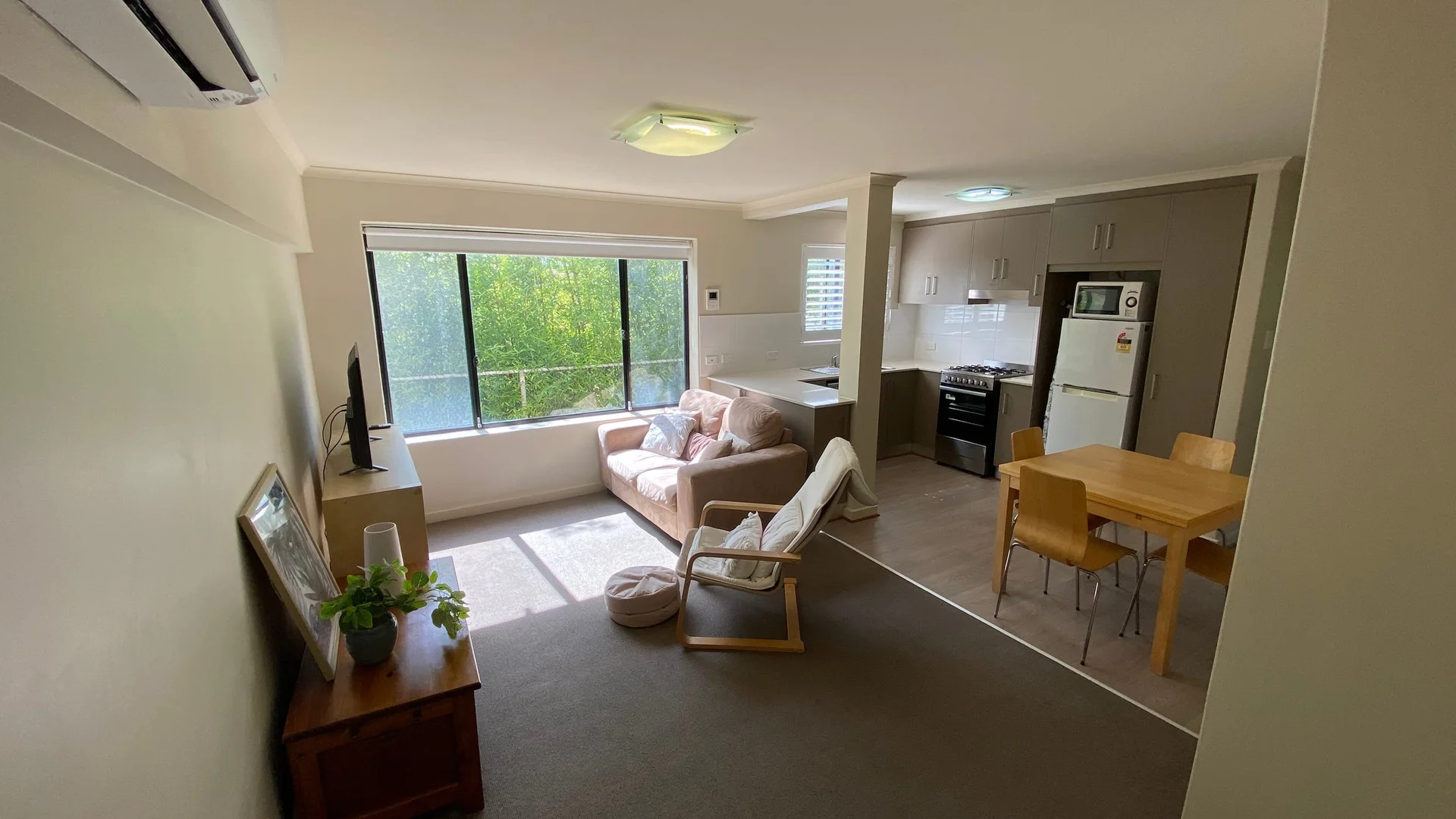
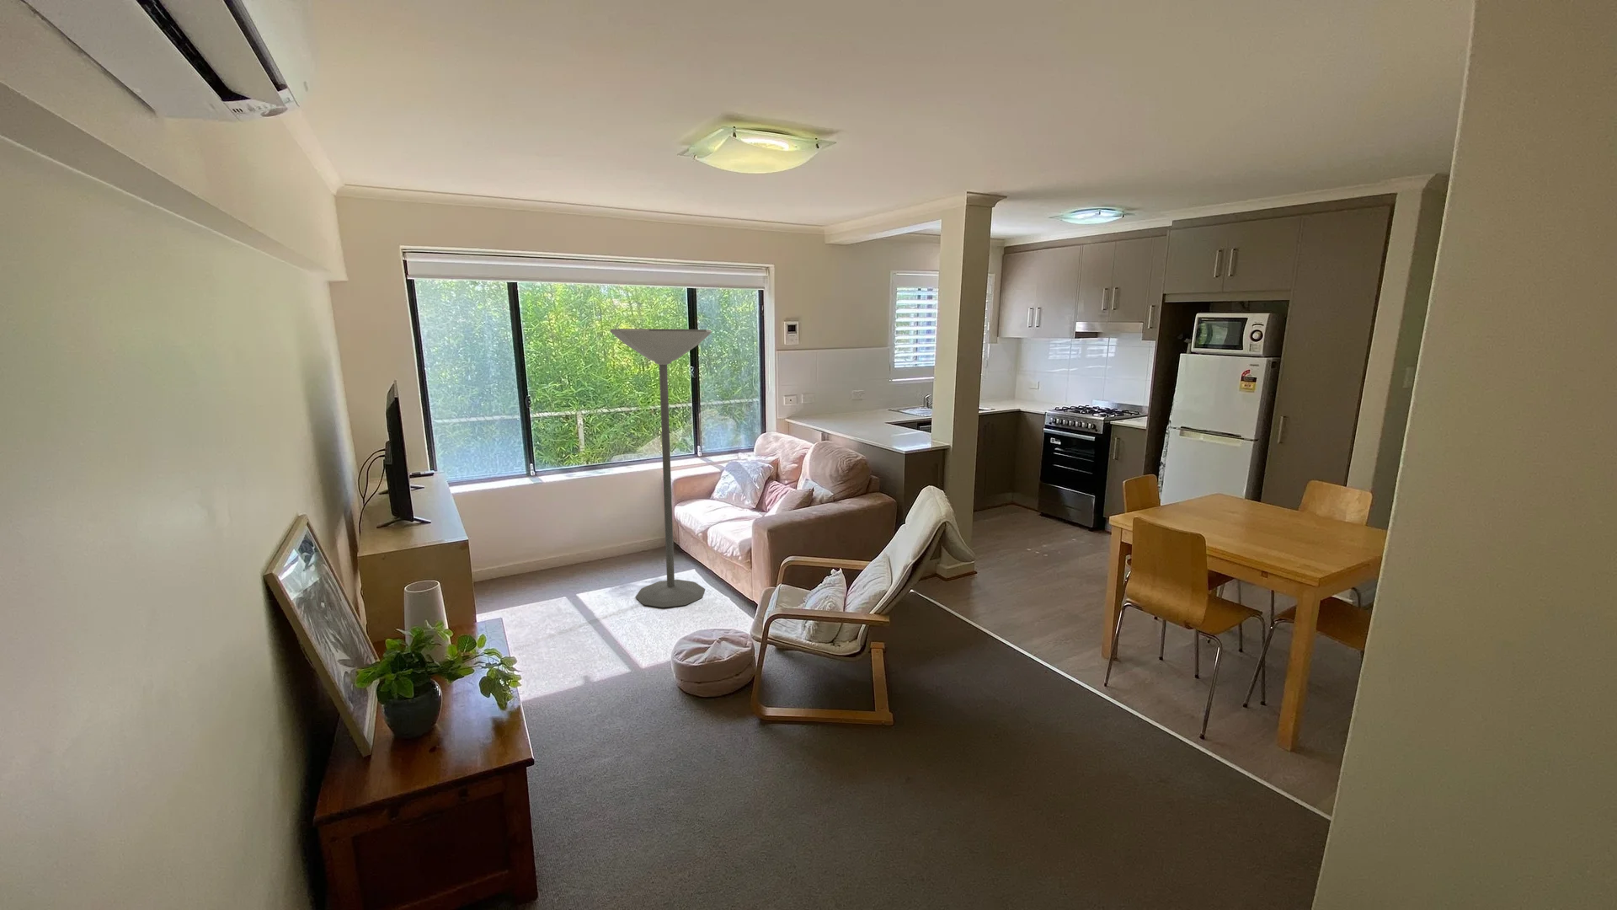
+ floor lamp [610,328,713,609]
